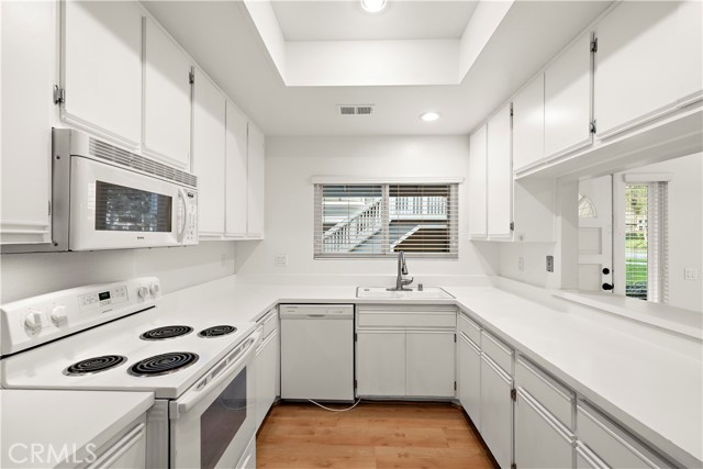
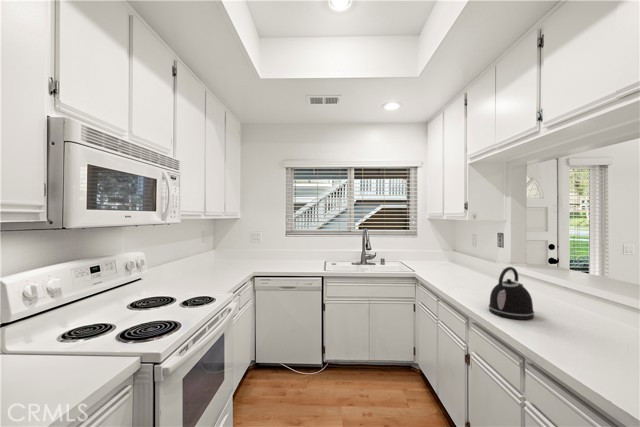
+ kettle [488,266,536,321]
